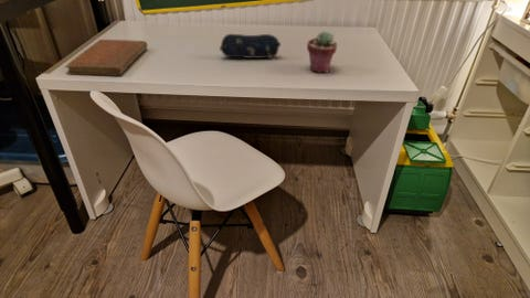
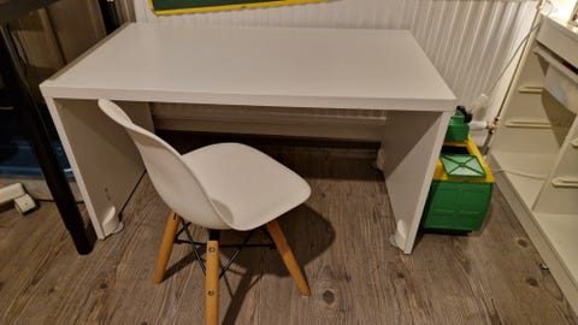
- notebook [64,39,149,77]
- potted succulent [306,30,338,74]
- pencil case [219,33,282,60]
